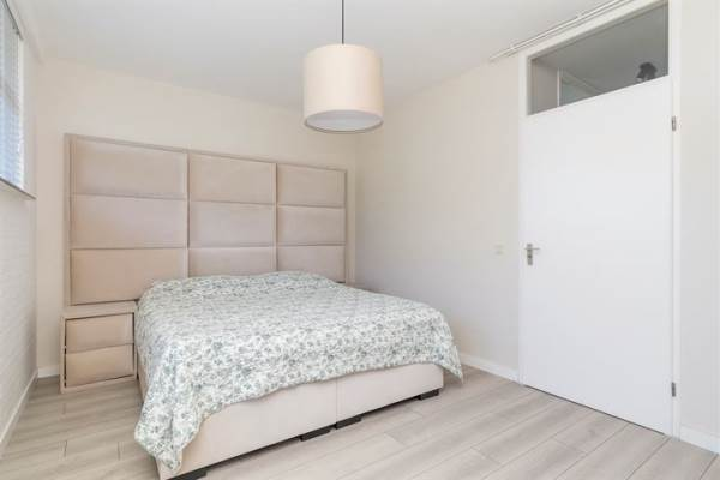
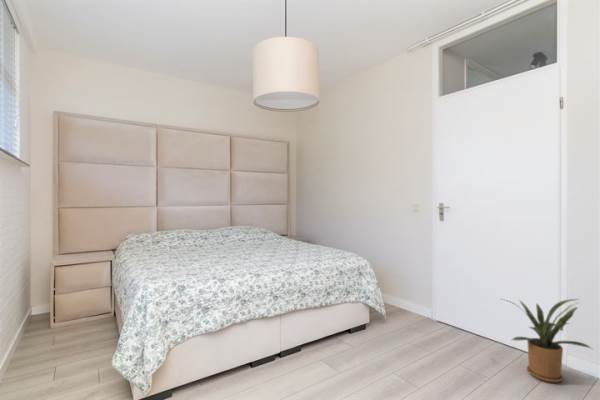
+ house plant [501,298,593,384]
